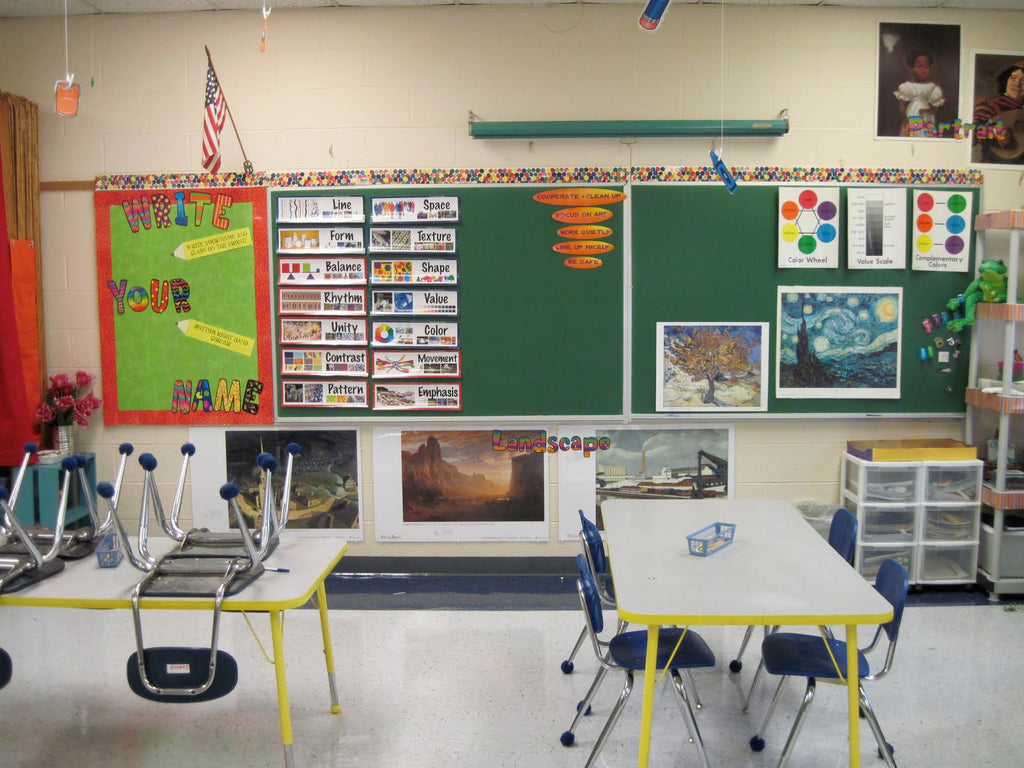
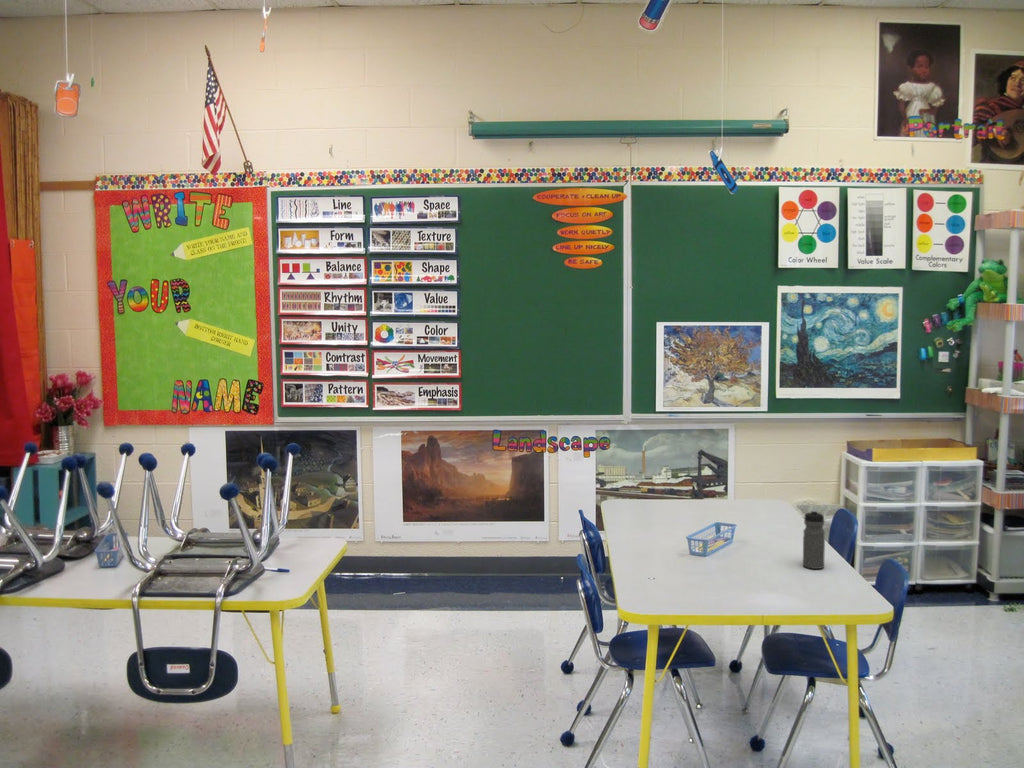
+ water bottle [802,509,826,570]
